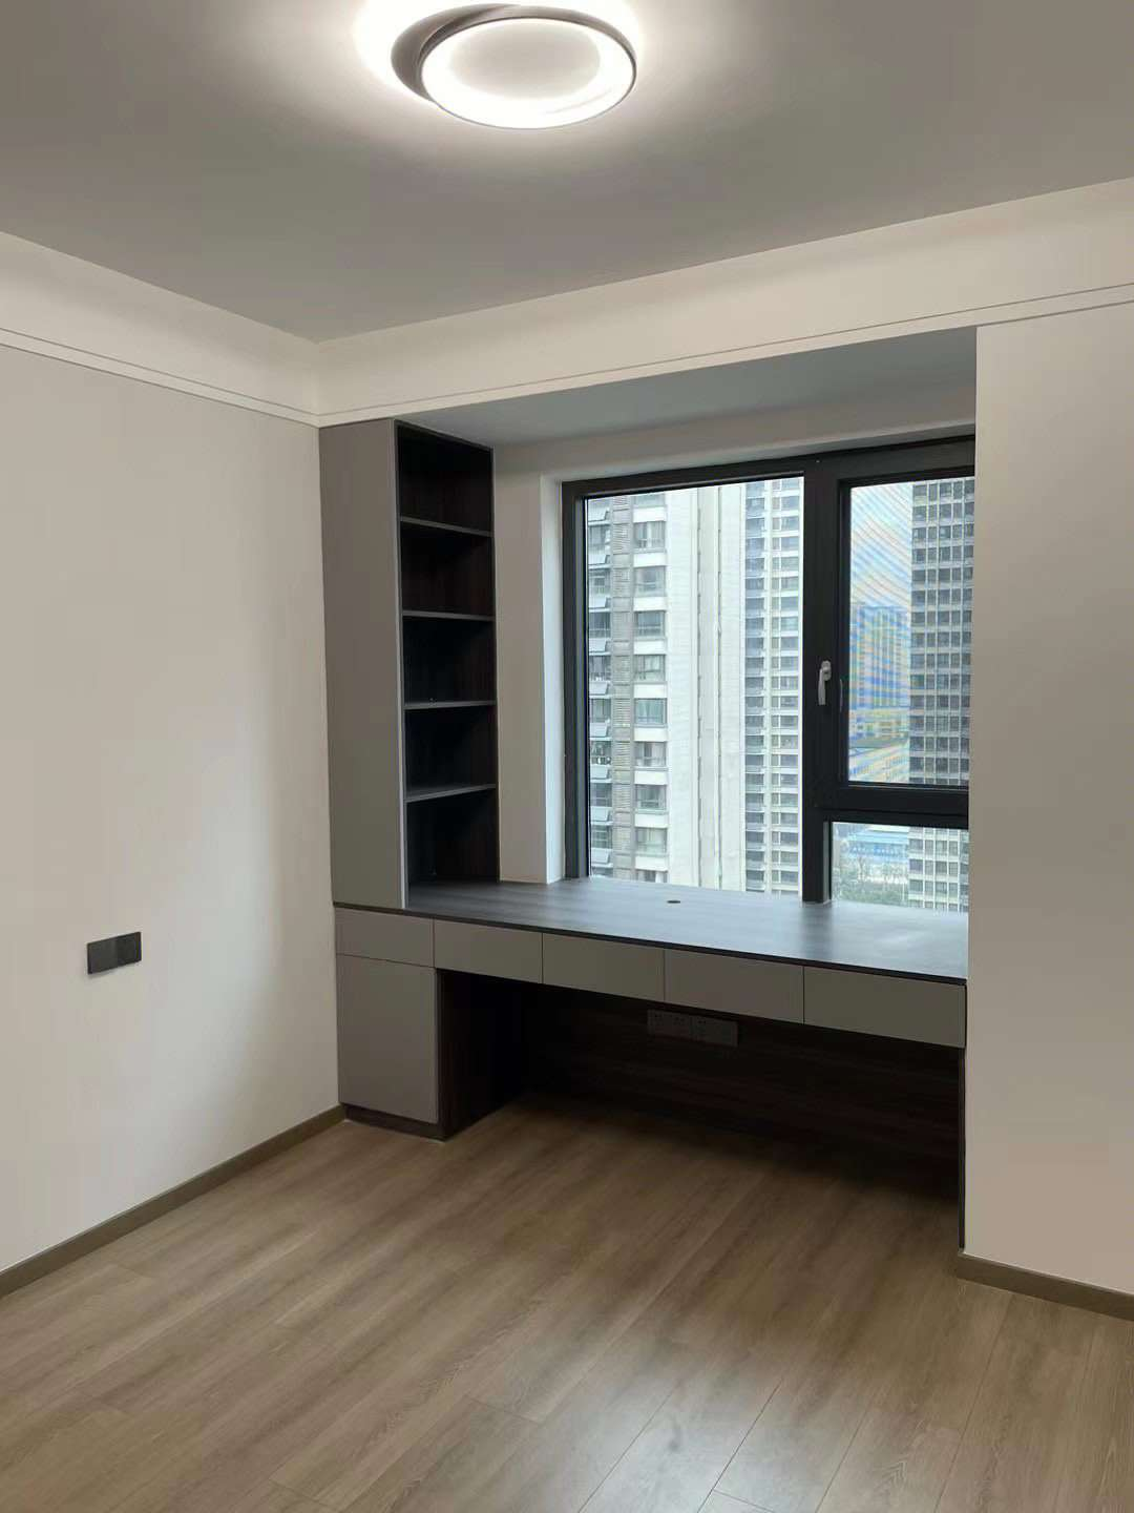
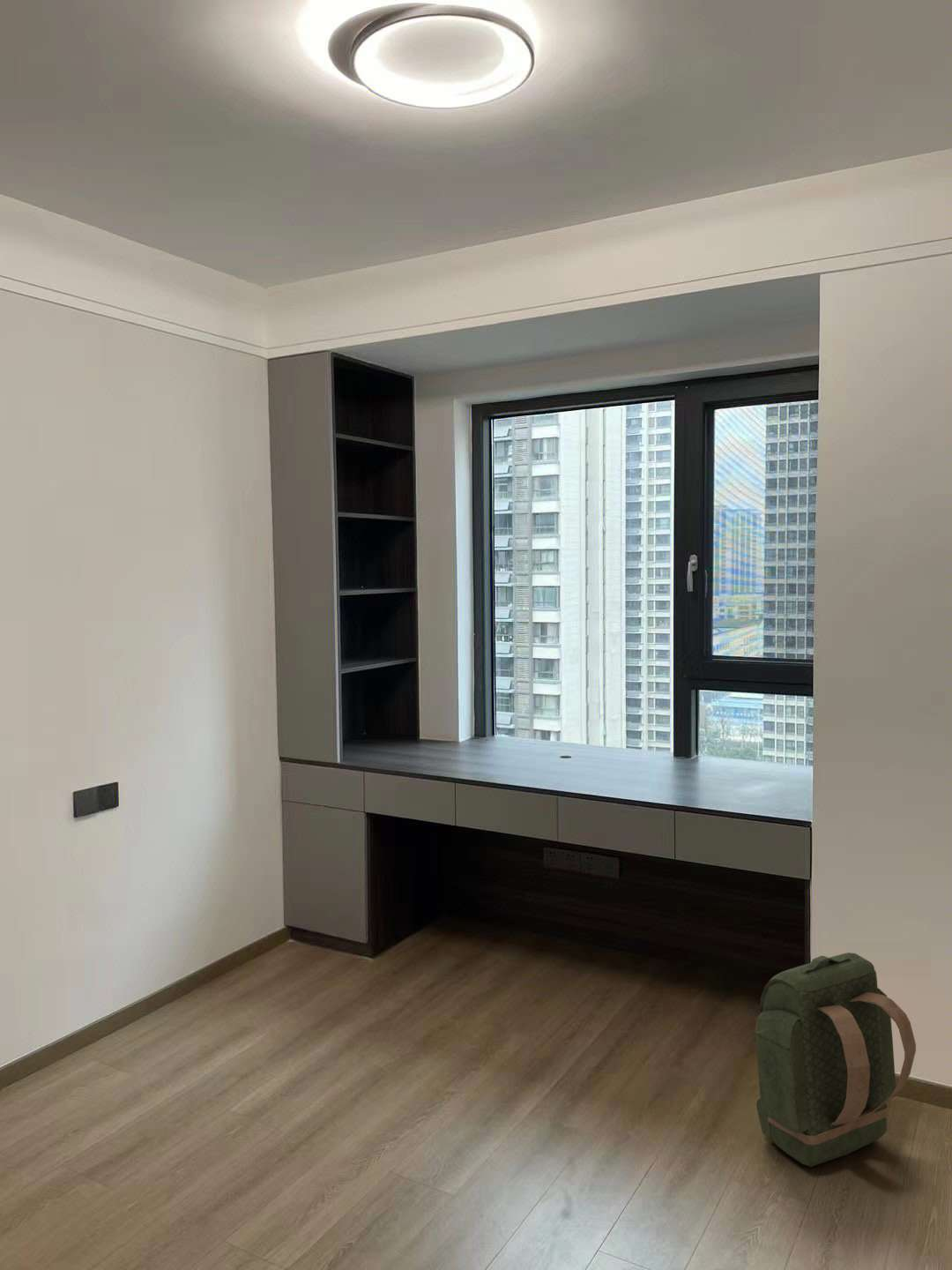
+ backpack [755,952,917,1168]
